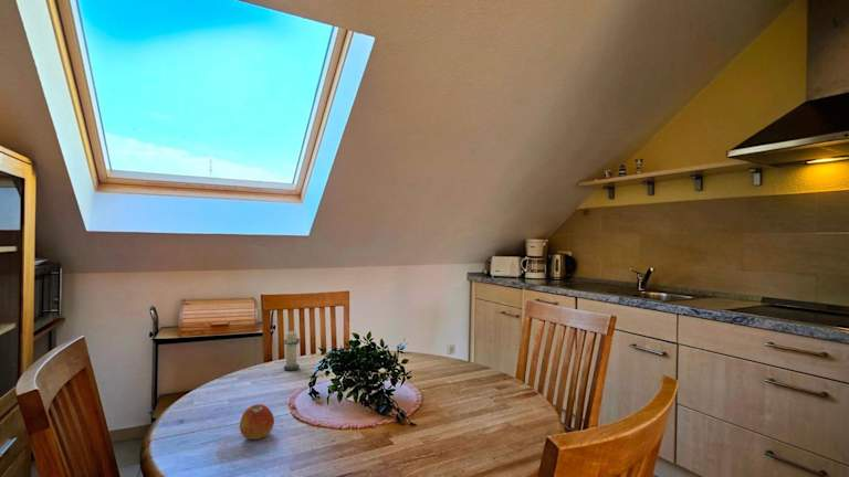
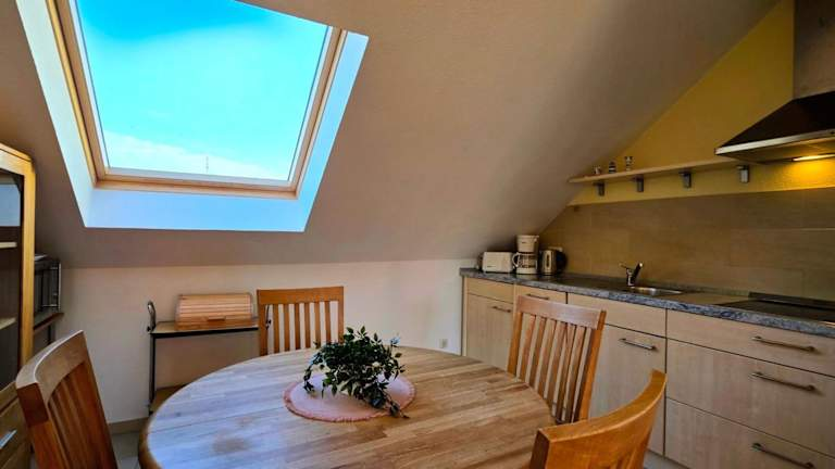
- candle [283,330,302,371]
- apple [239,403,275,441]
